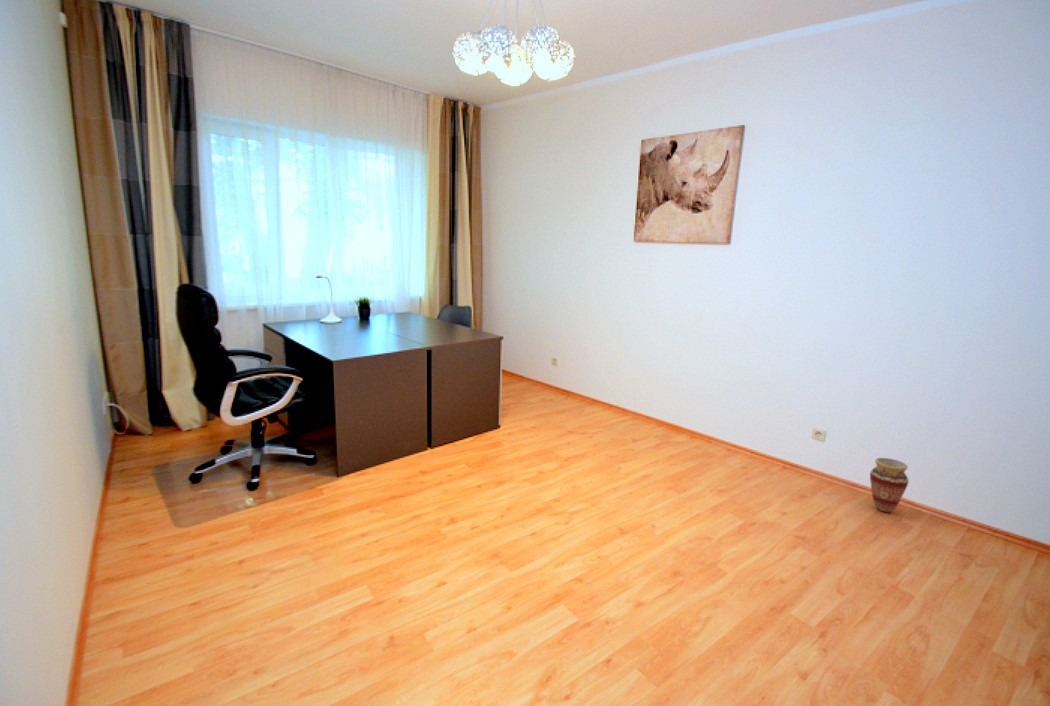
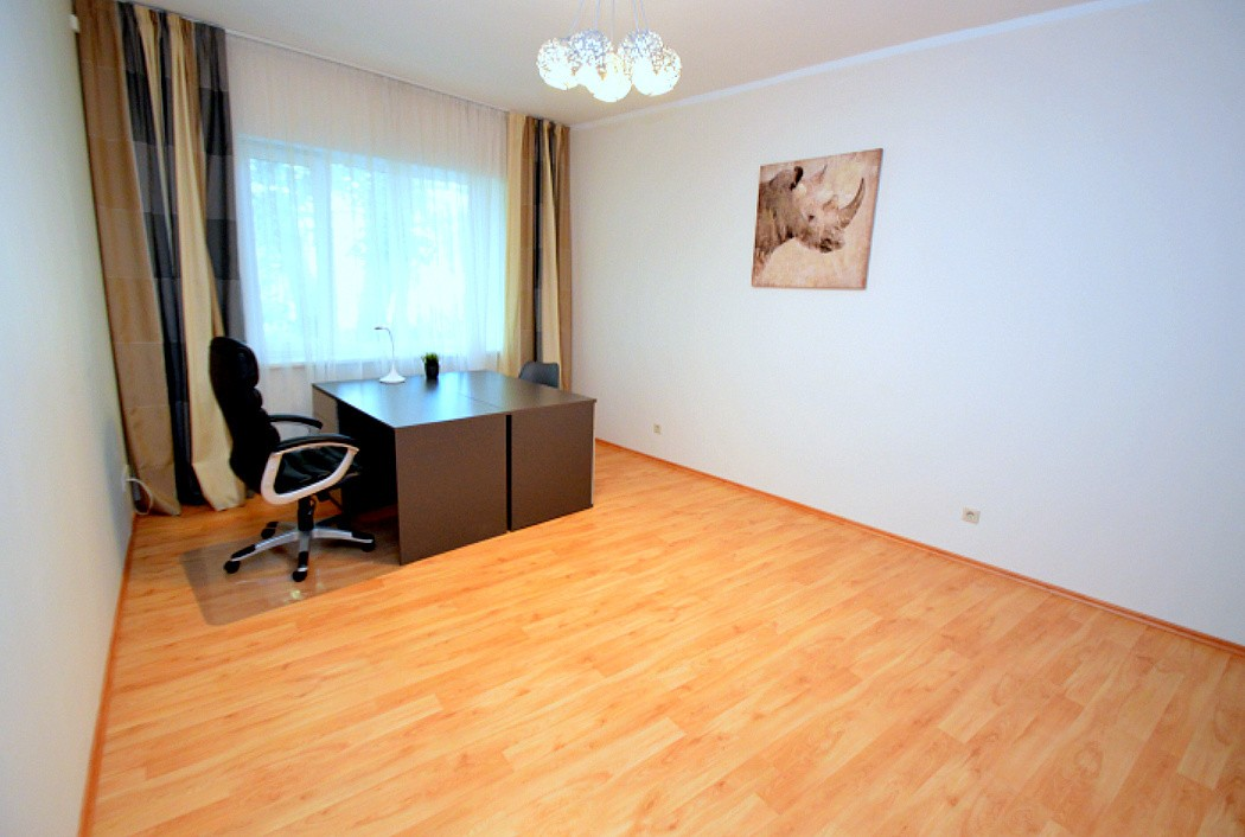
- vase [869,457,910,513]
